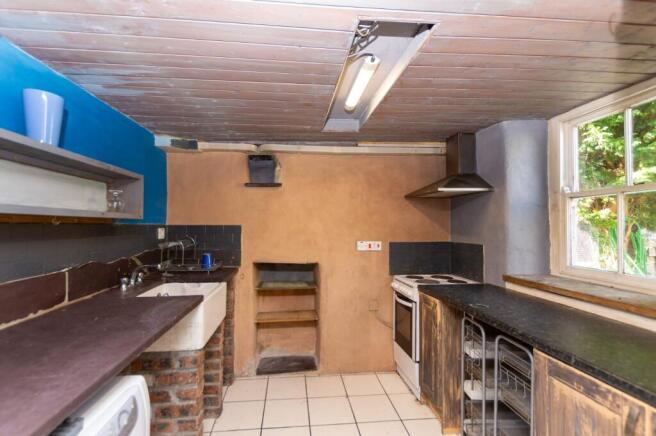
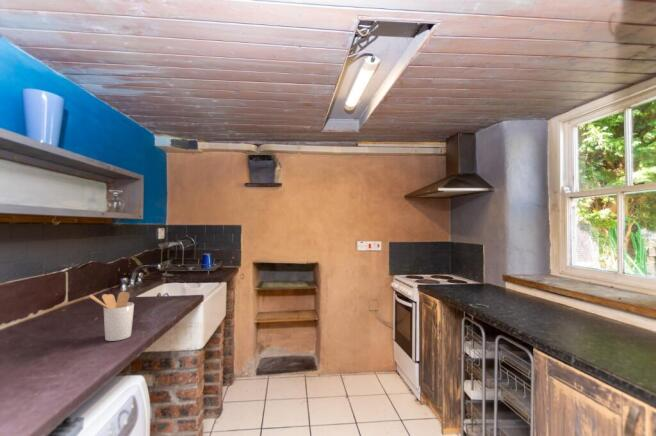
+ utensil holder [88,291,135,342]
